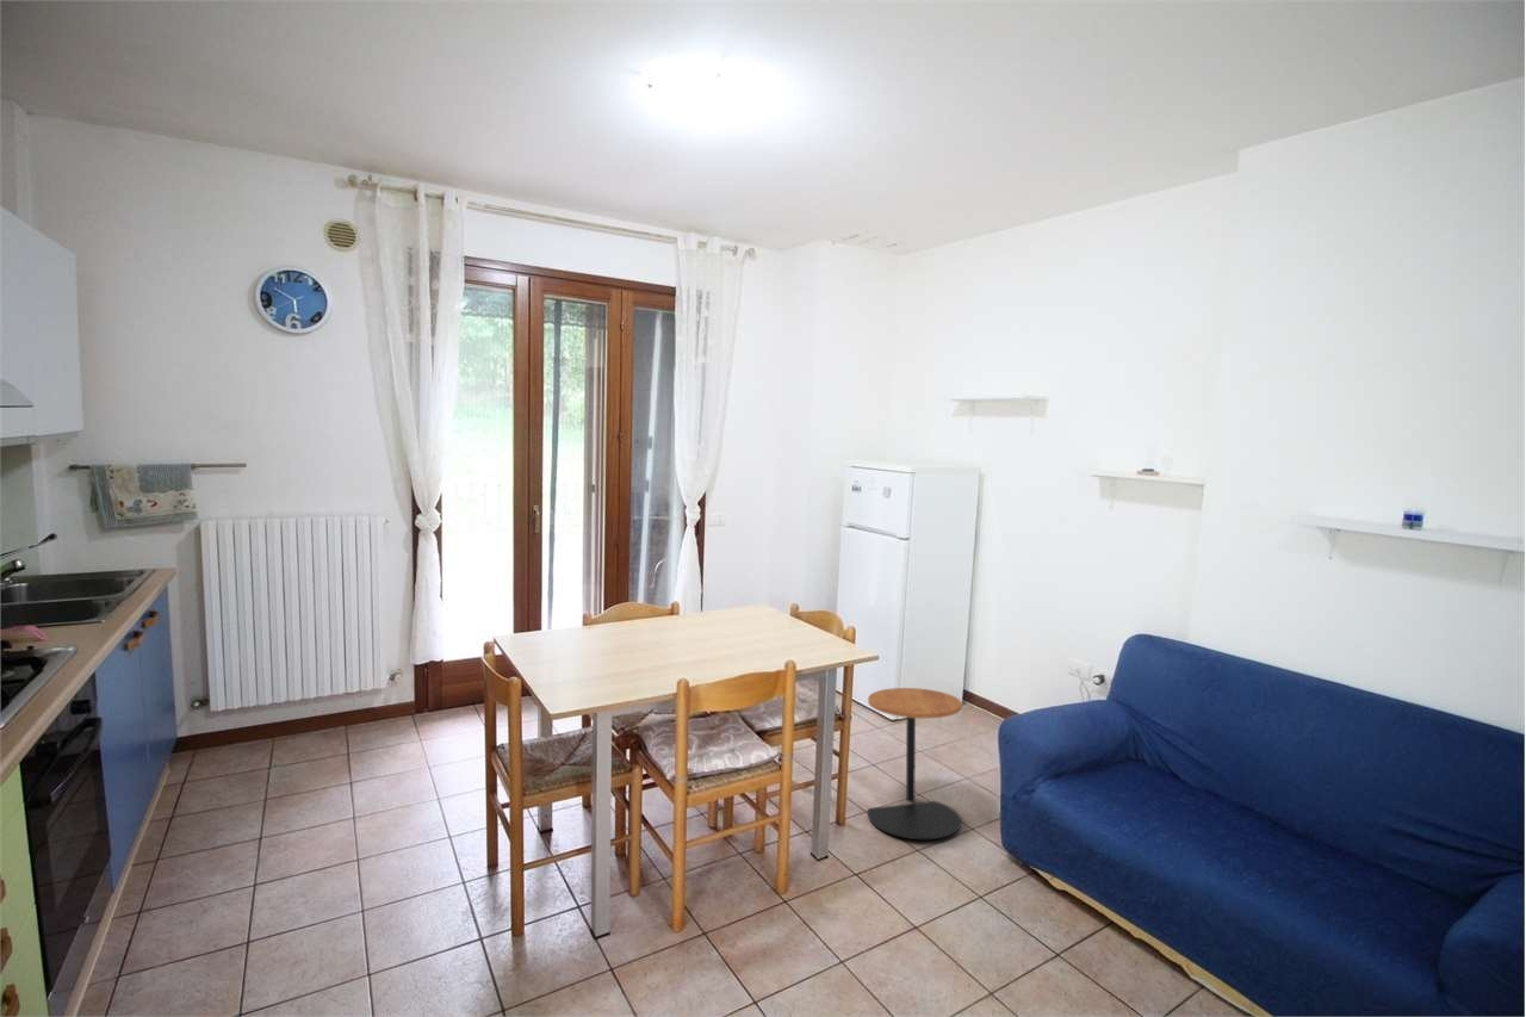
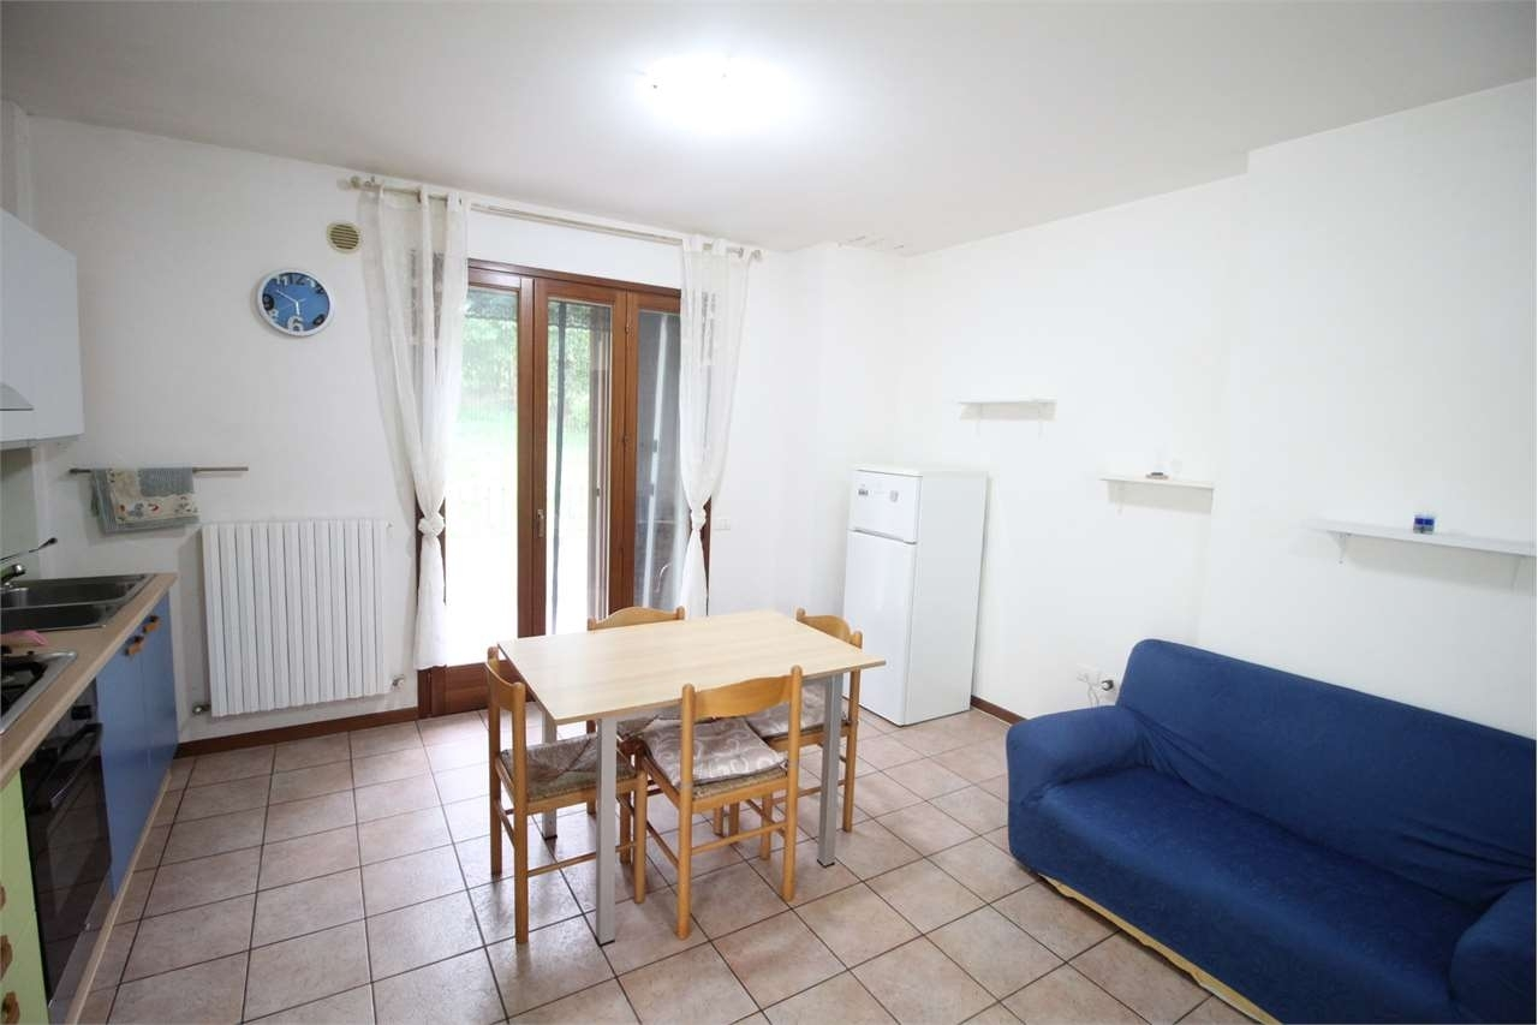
- side table [867,687,963,841]
